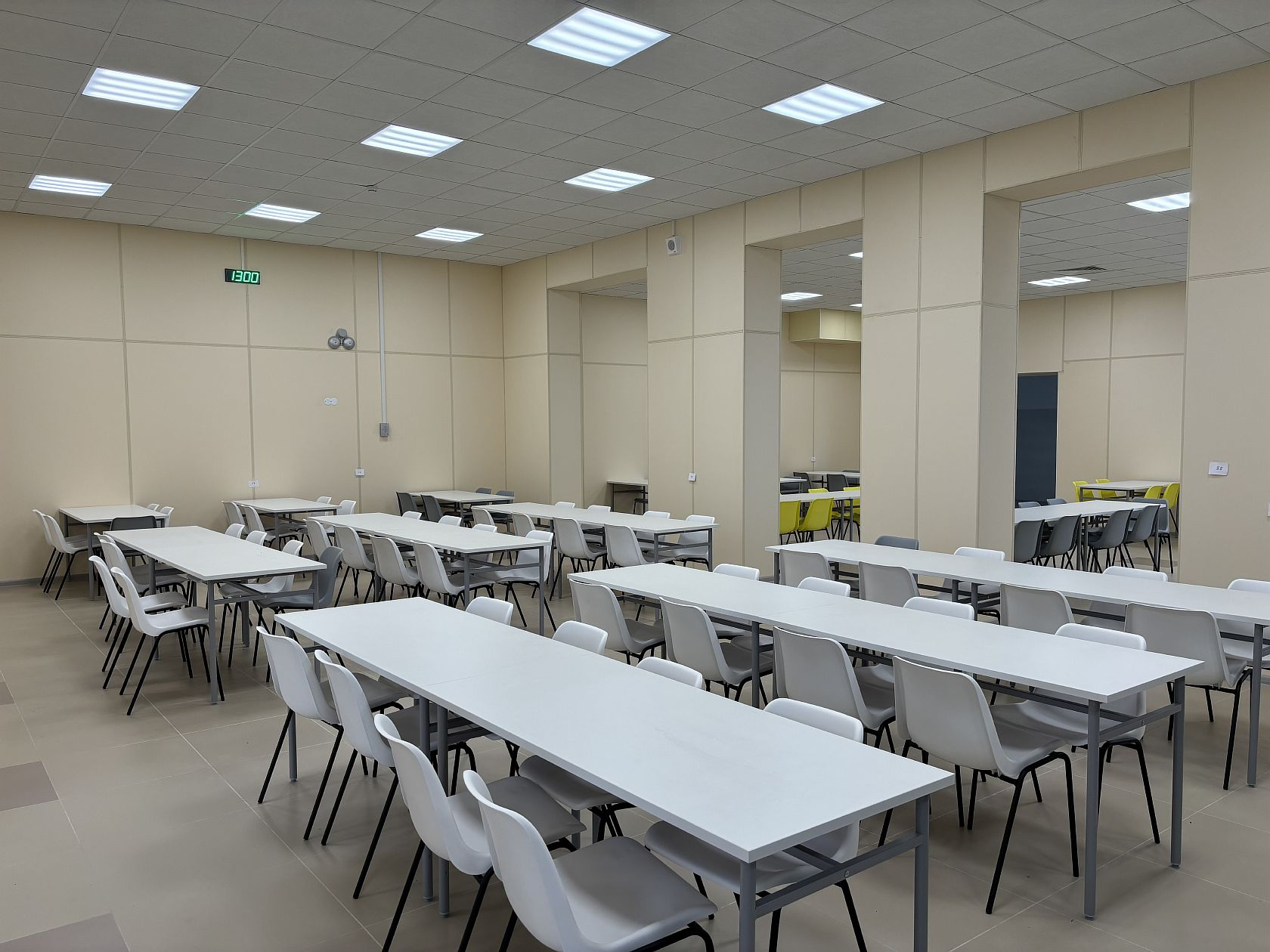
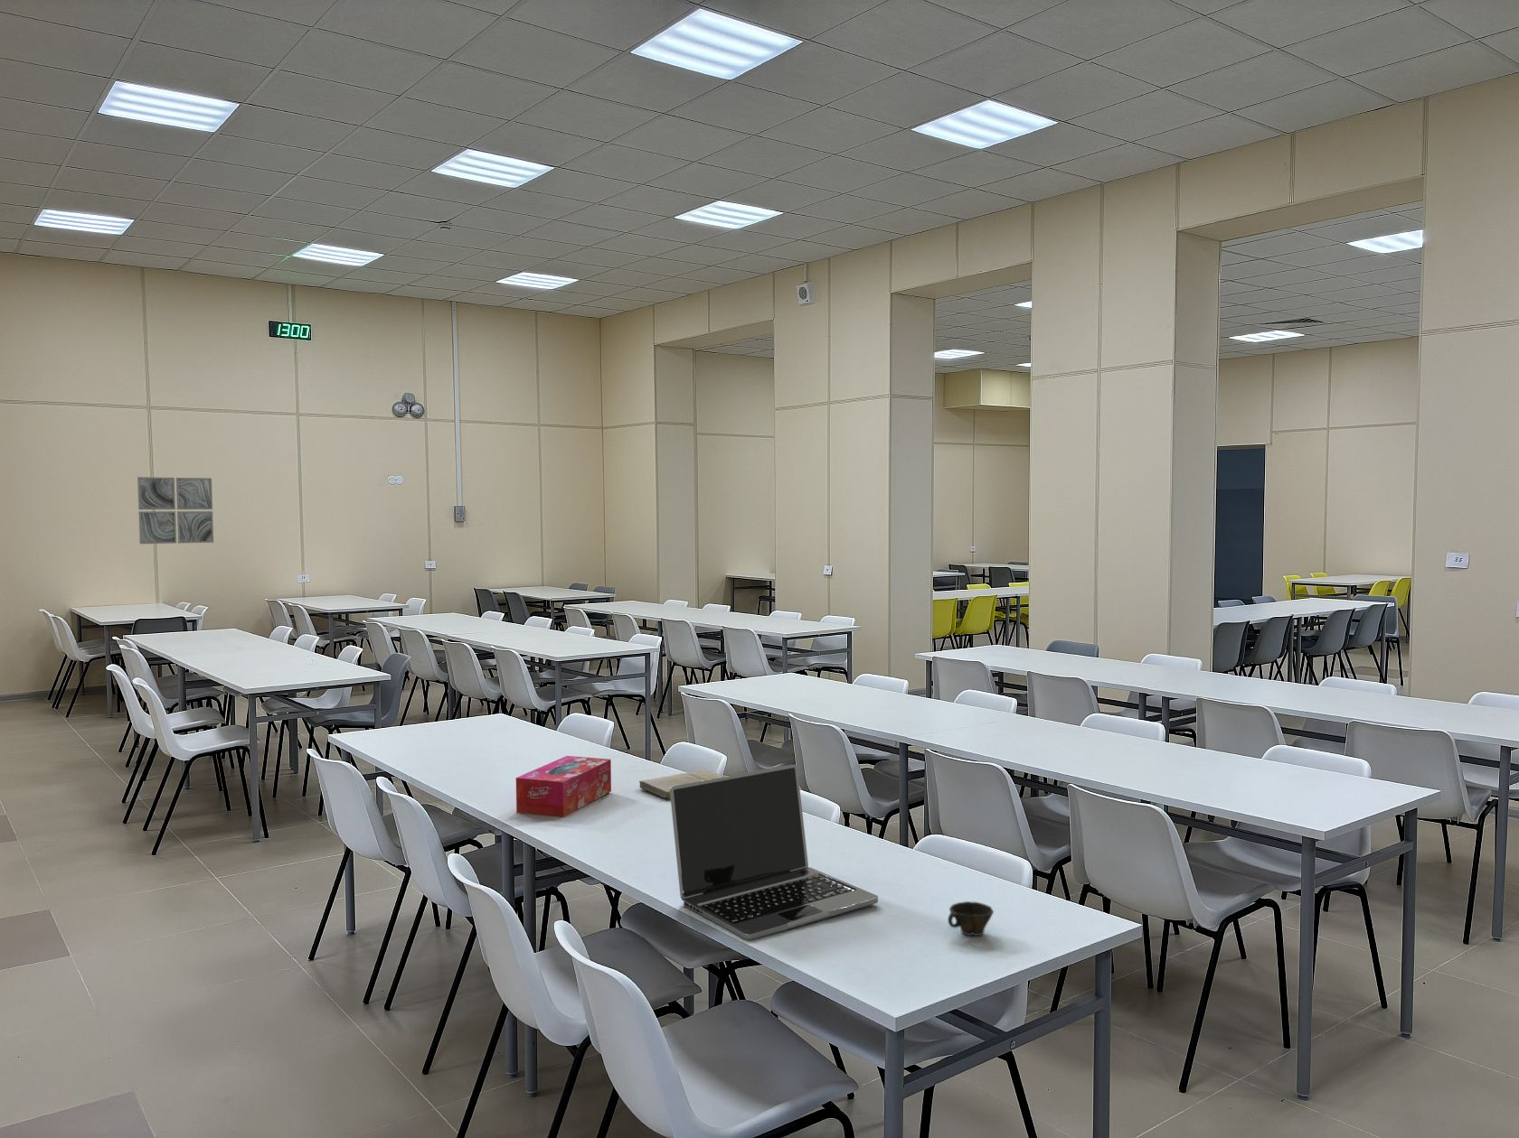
+ book [639,769,725,800]
+ tissue box [516,755,612,819]
+ wall art [136,476,214,545]
+ laptop [670,763,879,941]
+ cup [946,900,995,937]
